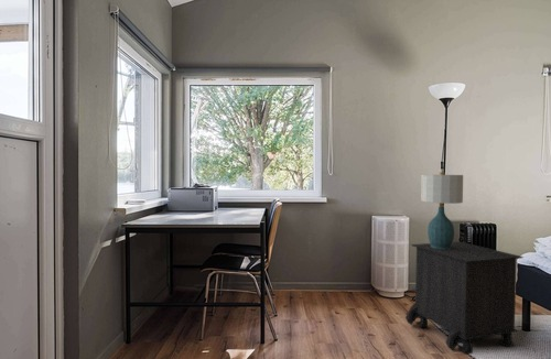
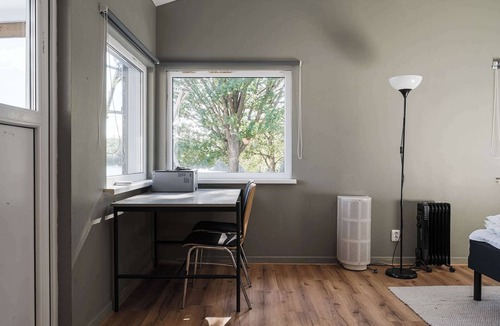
- nightstand [404,240,525,356]
- table lamp [420,171,464,249]
